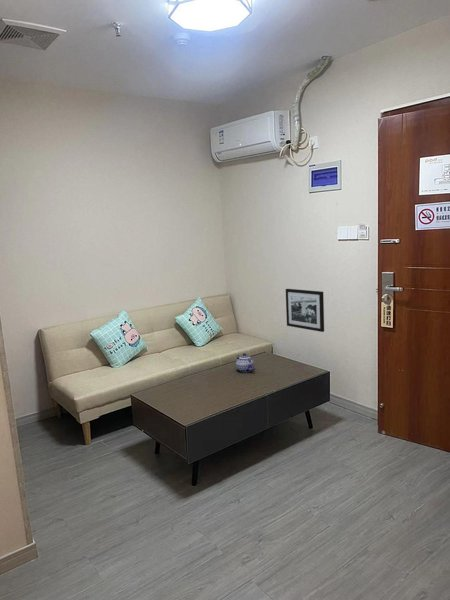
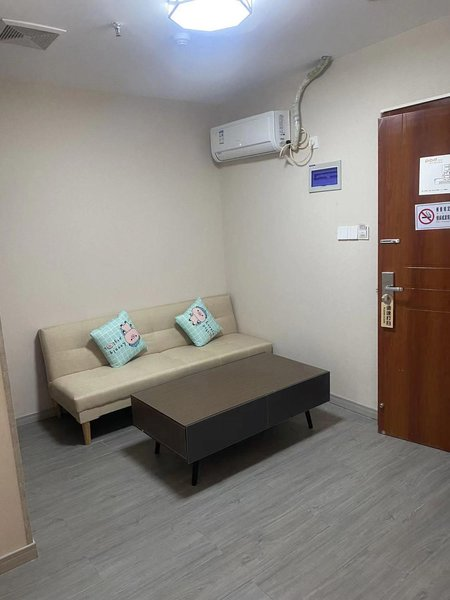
- teapot [235,352,255,373]
- picture frame [285,288,325,333]
